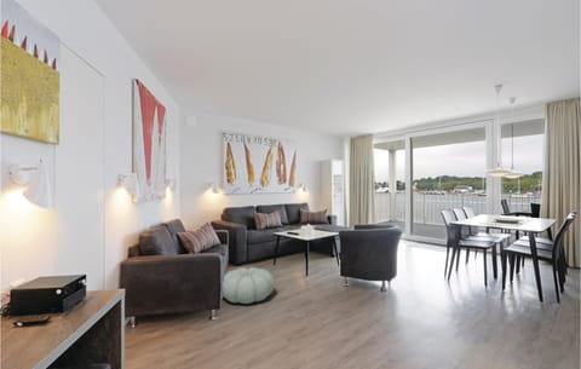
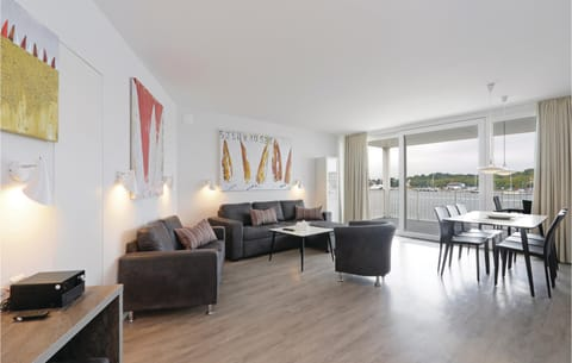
- pouf [222,266,276,305]
